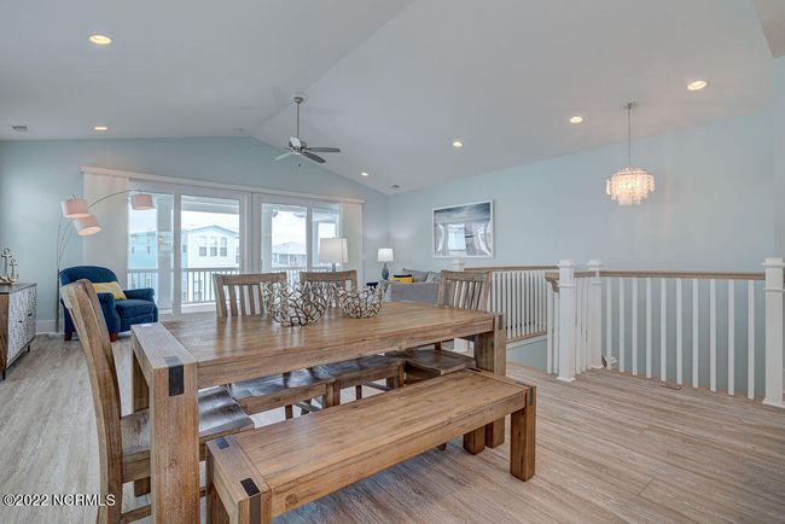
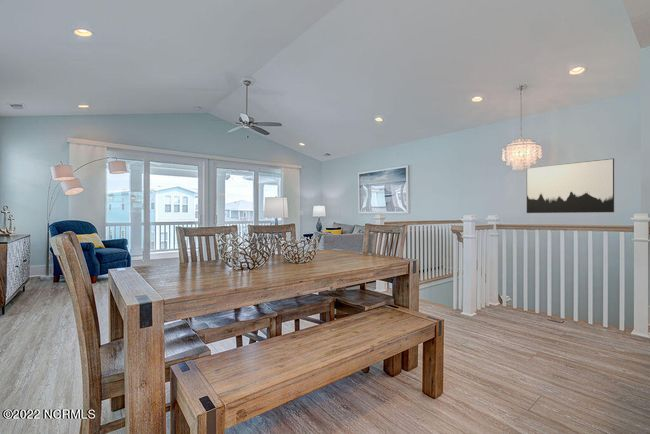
+ wall art [526,158,615,214]
